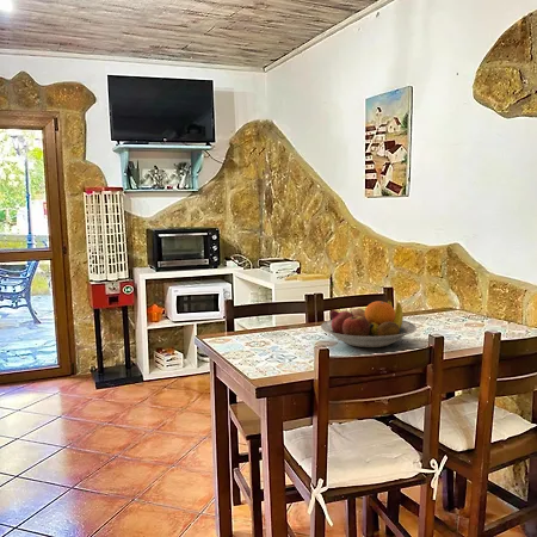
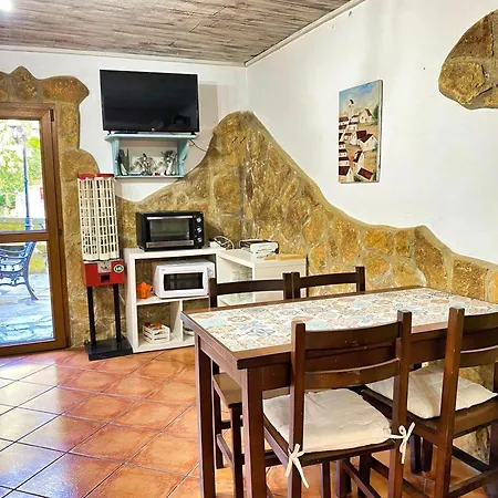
- fruit bowl [320,300,418,348]
